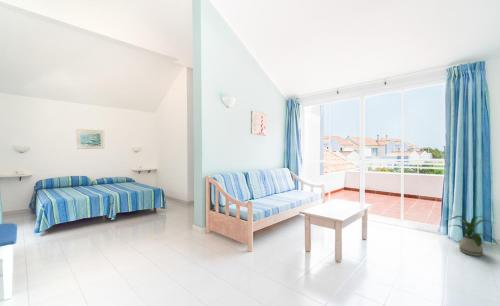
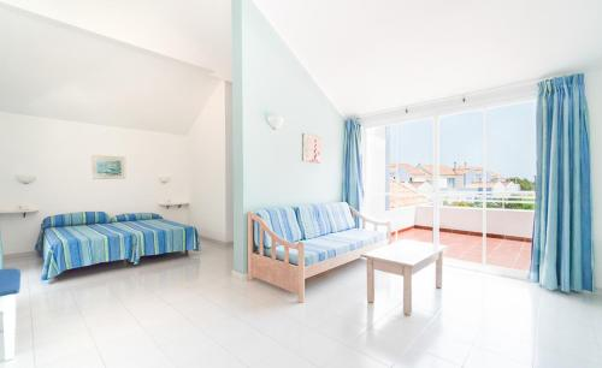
- house plant [447,215,499,257]
